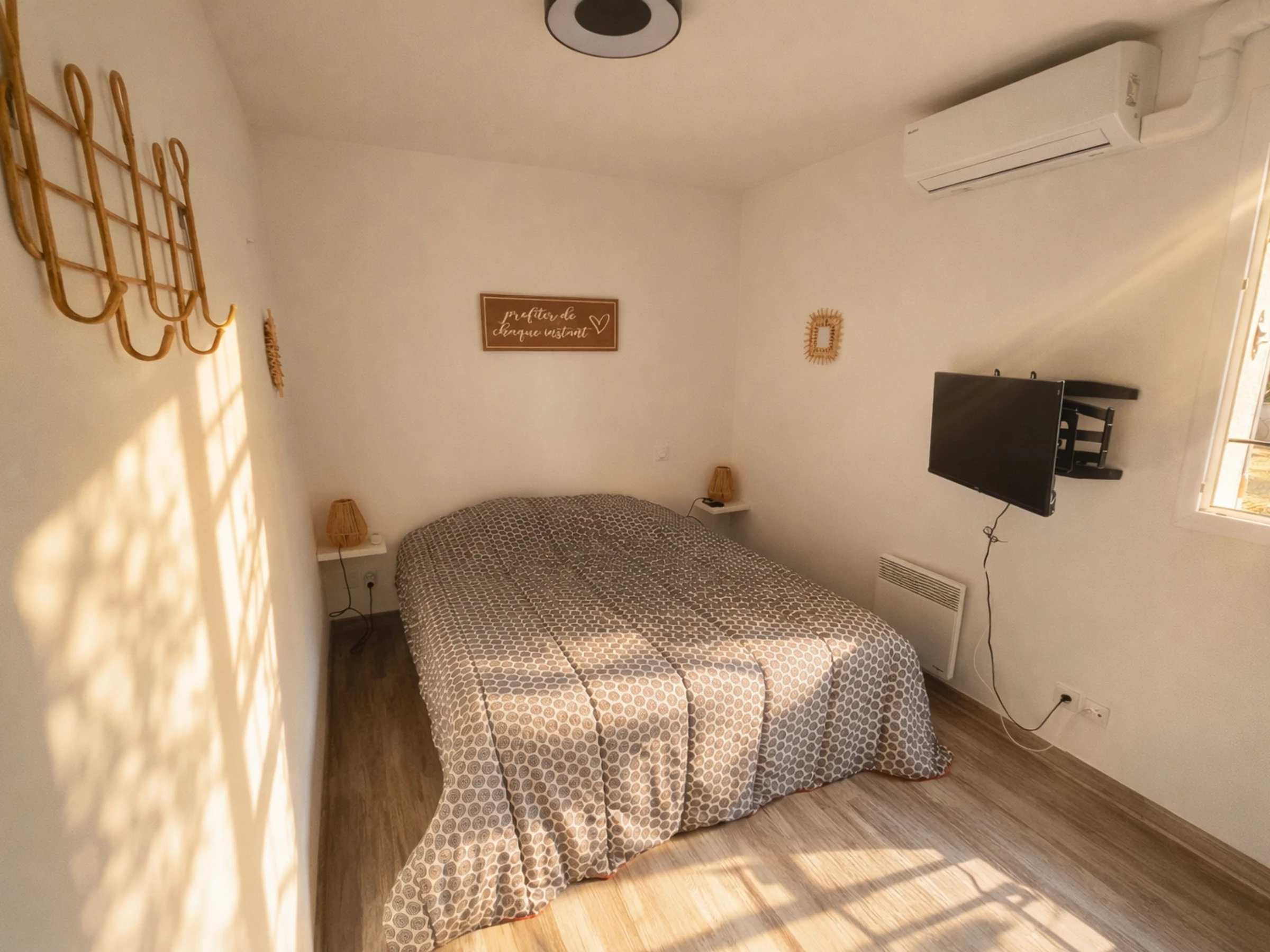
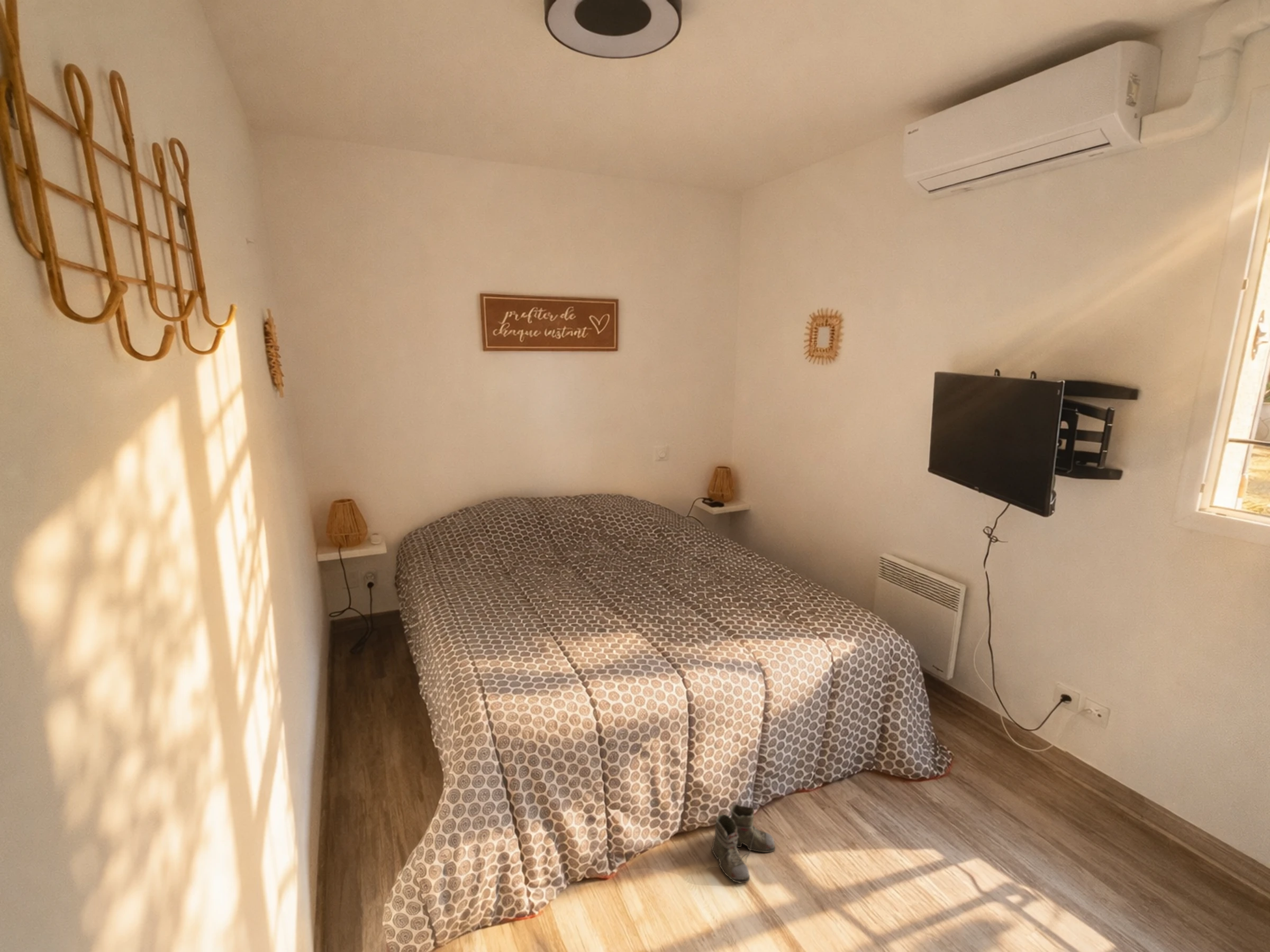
+ boots [705,803,776,884]
